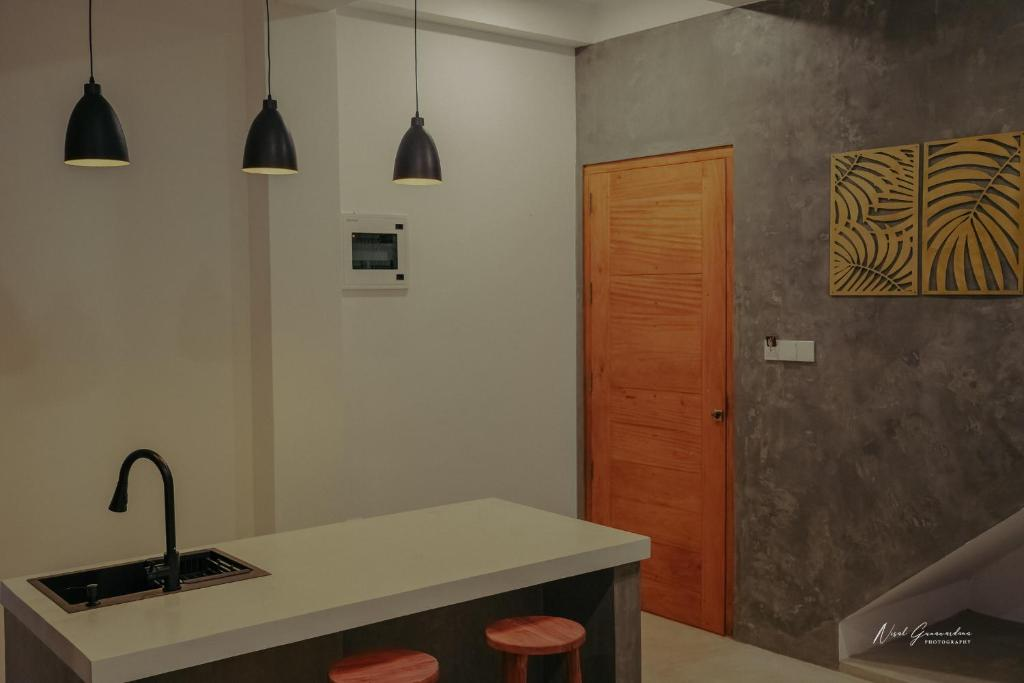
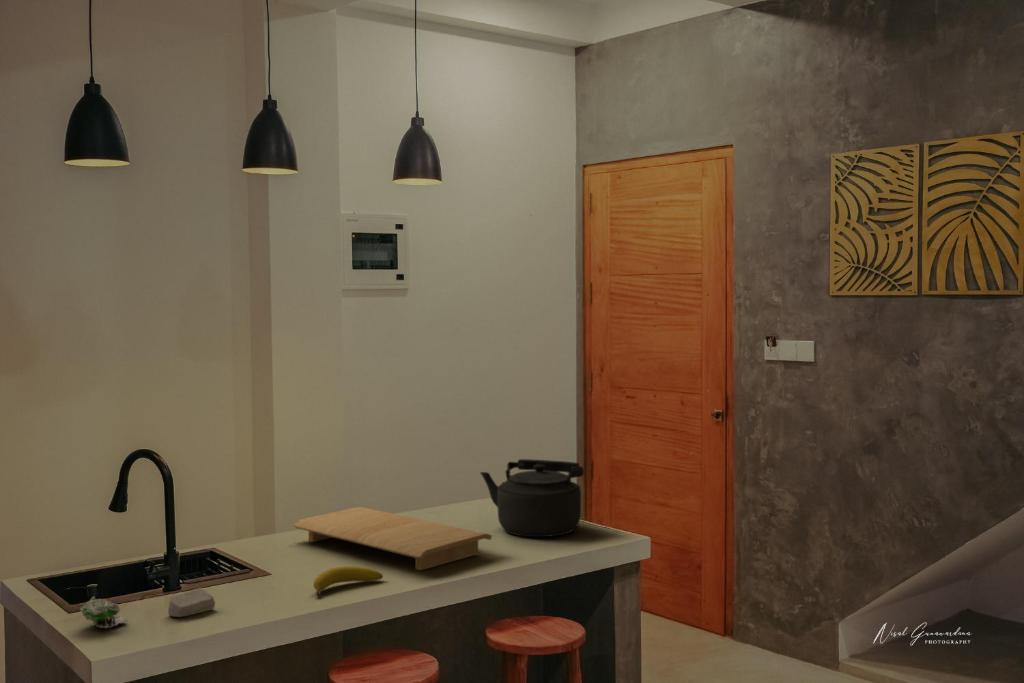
+ fruit [313,565,384,599]
+ sponge [79,596,129,629]
+ soap bar [167,587,216,618]
+ cutting board [293,506,493,571]
+ kettle [479,458,585,538]
